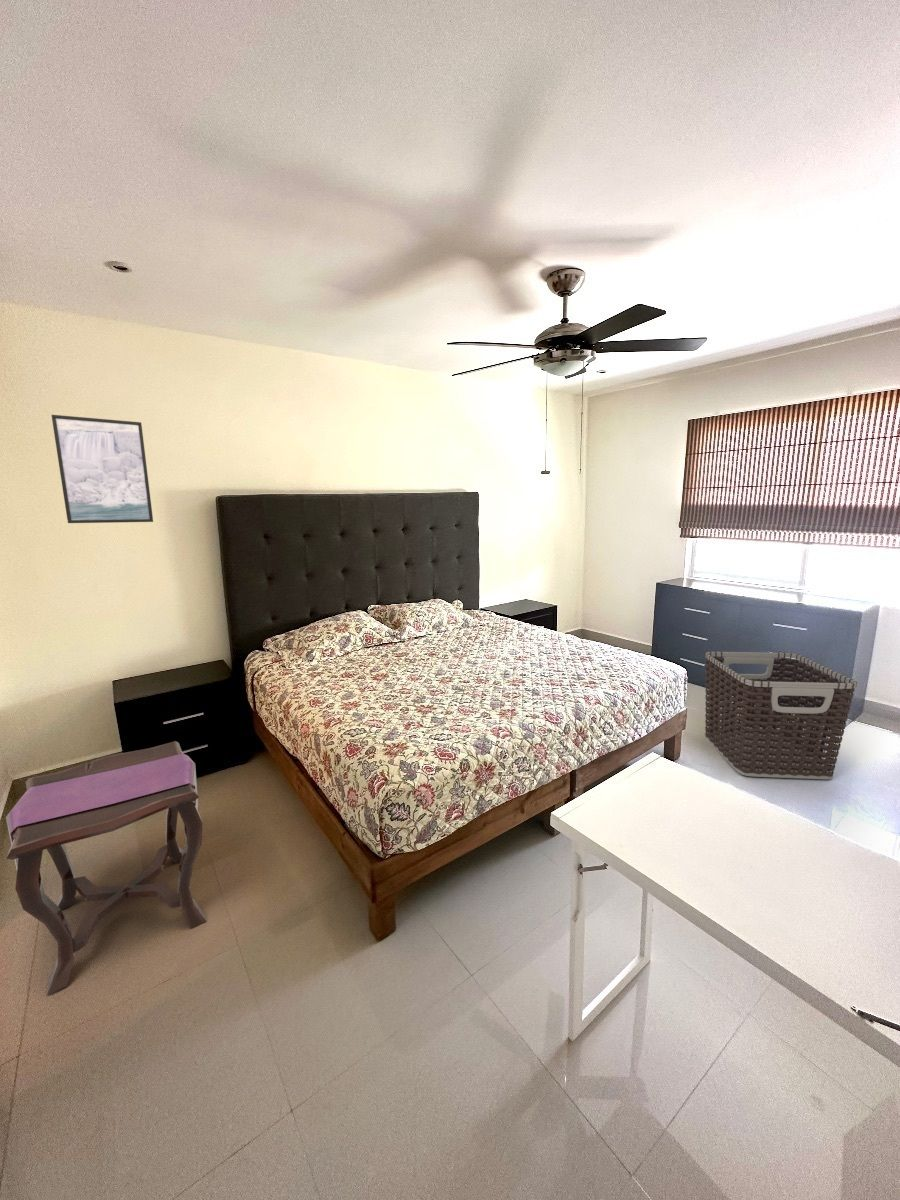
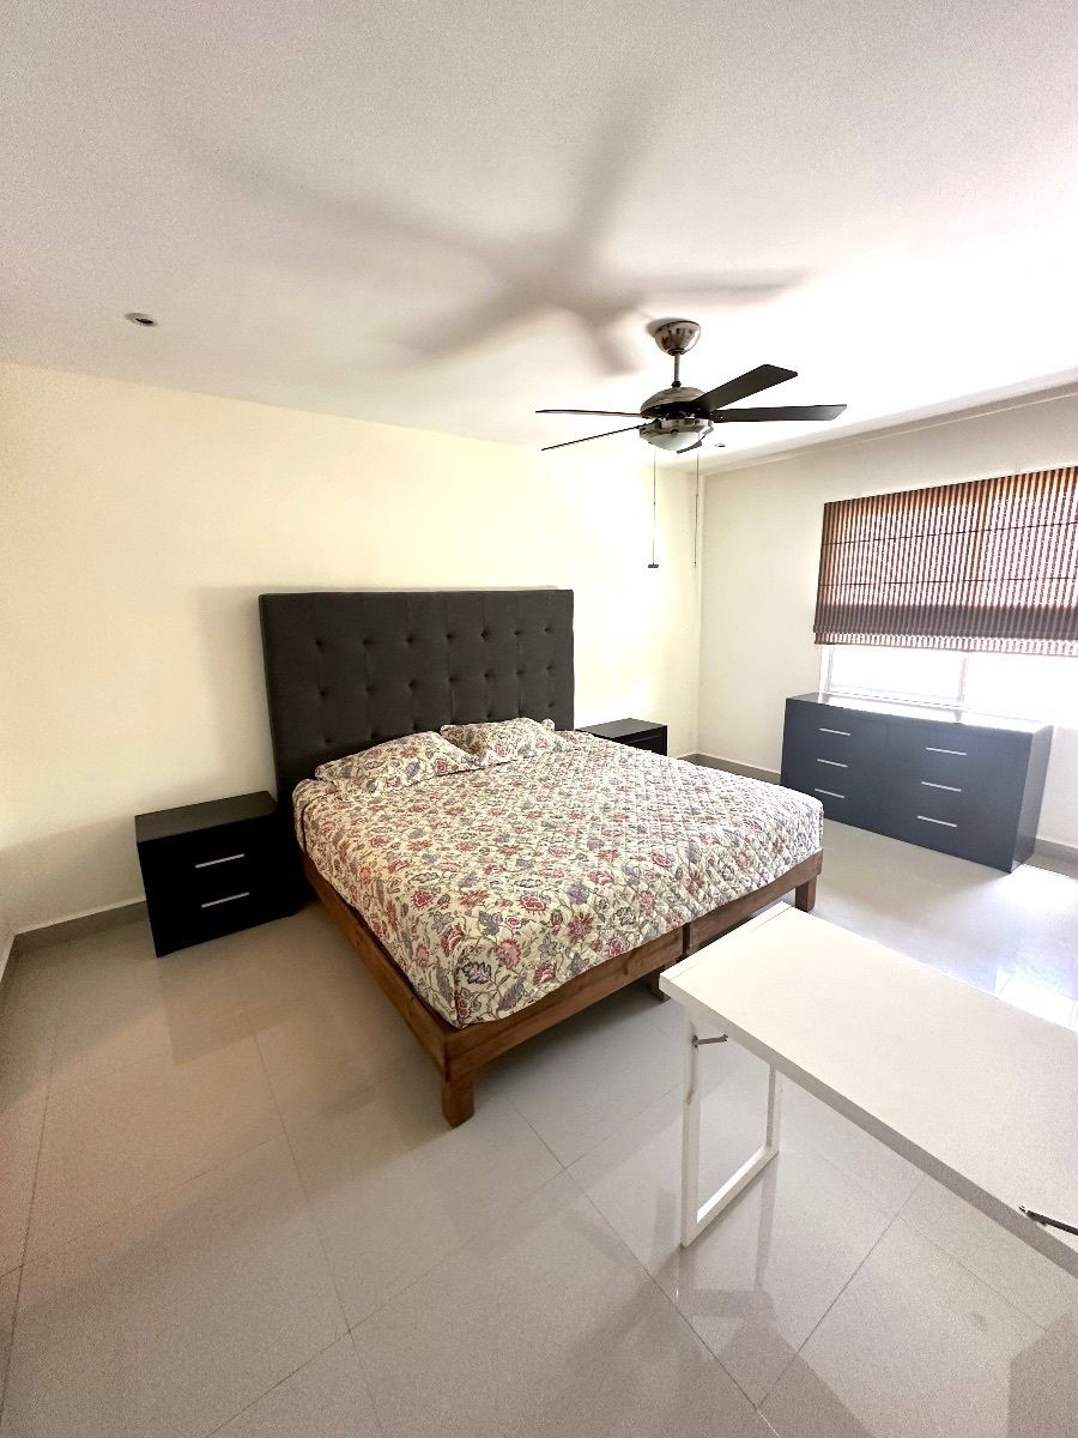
- clothes hamper [704,650,858,780]
- side table [5,740,207,996]
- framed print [50,414,154,524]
